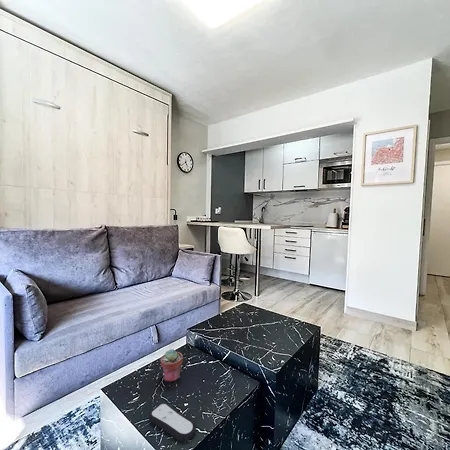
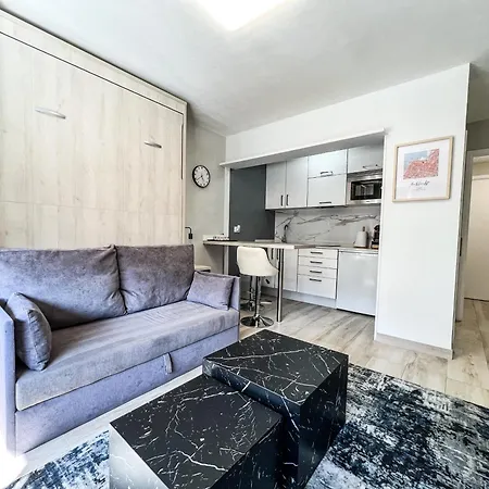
- remote control [148,402,197,442]
- potted succulent [160,348,184,383]
